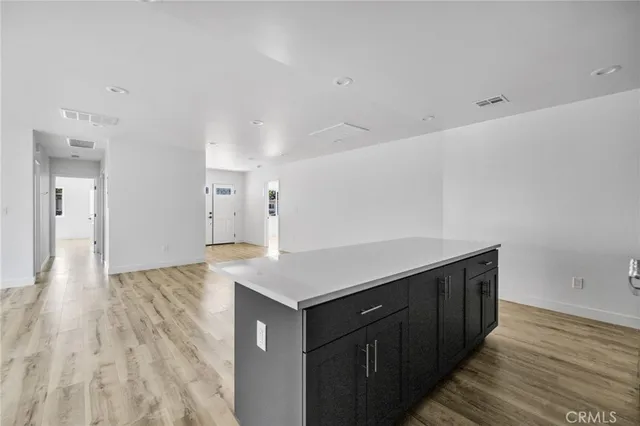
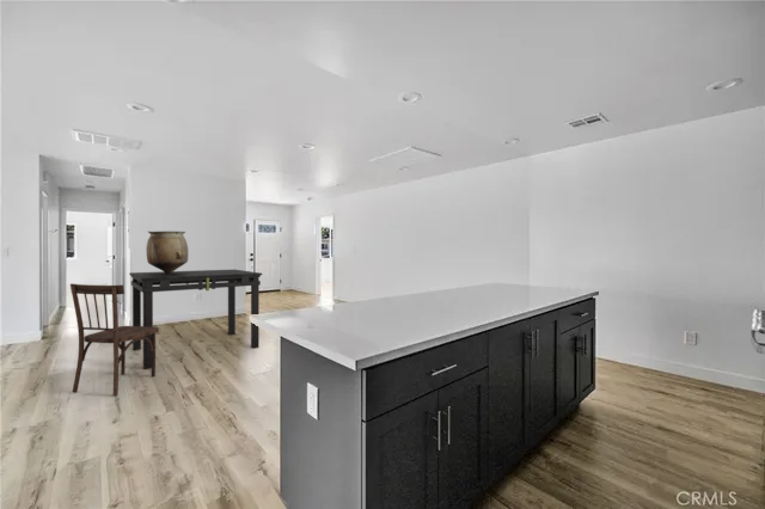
+ ceramic pot [146,231,189,272]
+ dining table [128,269,263,370]
+ dining chair [69,282,159,397]
